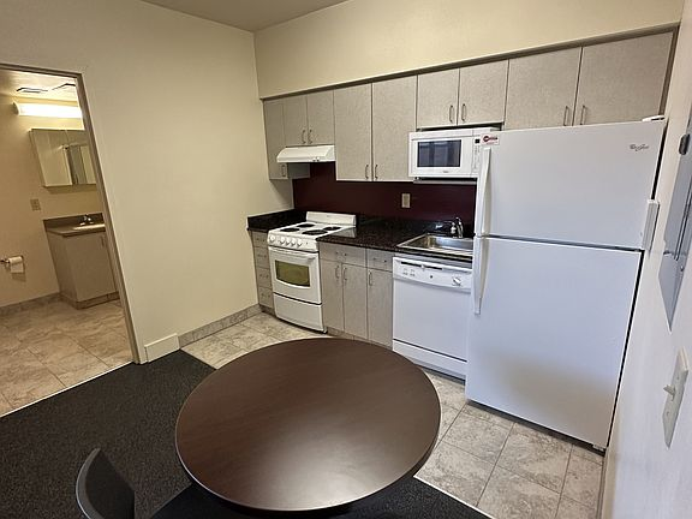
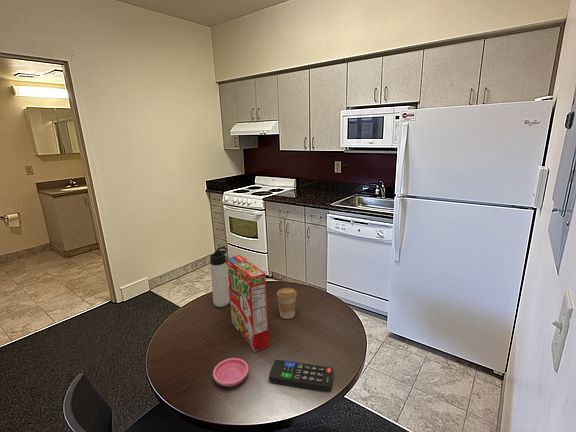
+ cereal box [226,254,270,353]
+ thermos bottle [209,246,230,308]
+ remote control [268,359,334,393]
+ saucer [212,357,249,388]
+ coffee cup [276,287,298,320]
